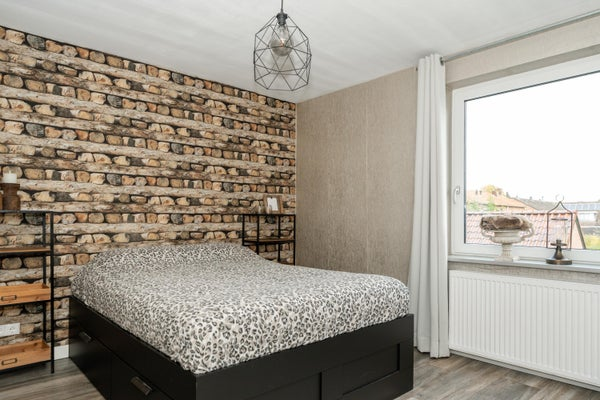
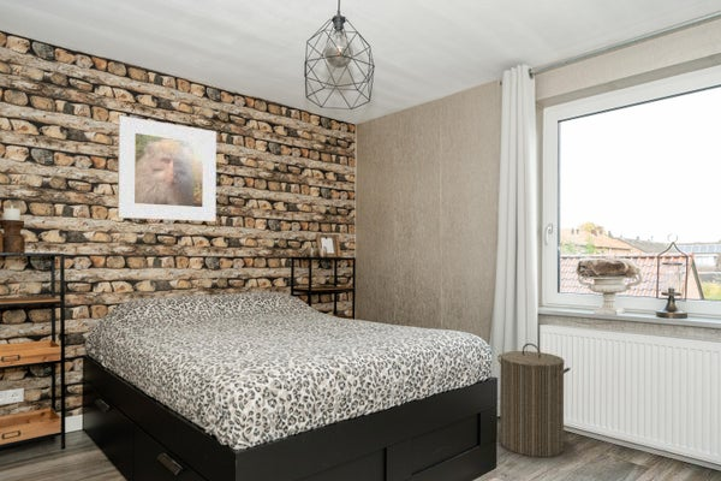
+ laundry hamper [496,342,571,458]
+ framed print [117,114,218,222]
